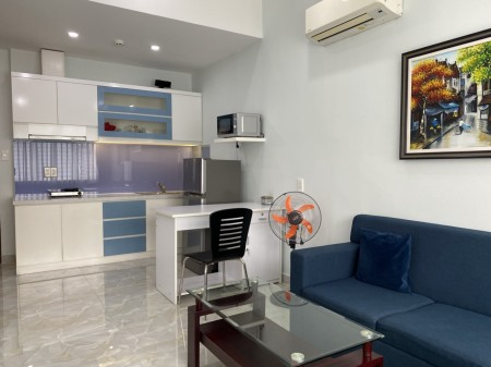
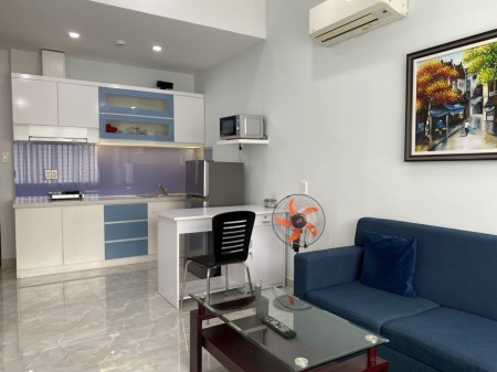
+ remote control [260,315,298,340]
